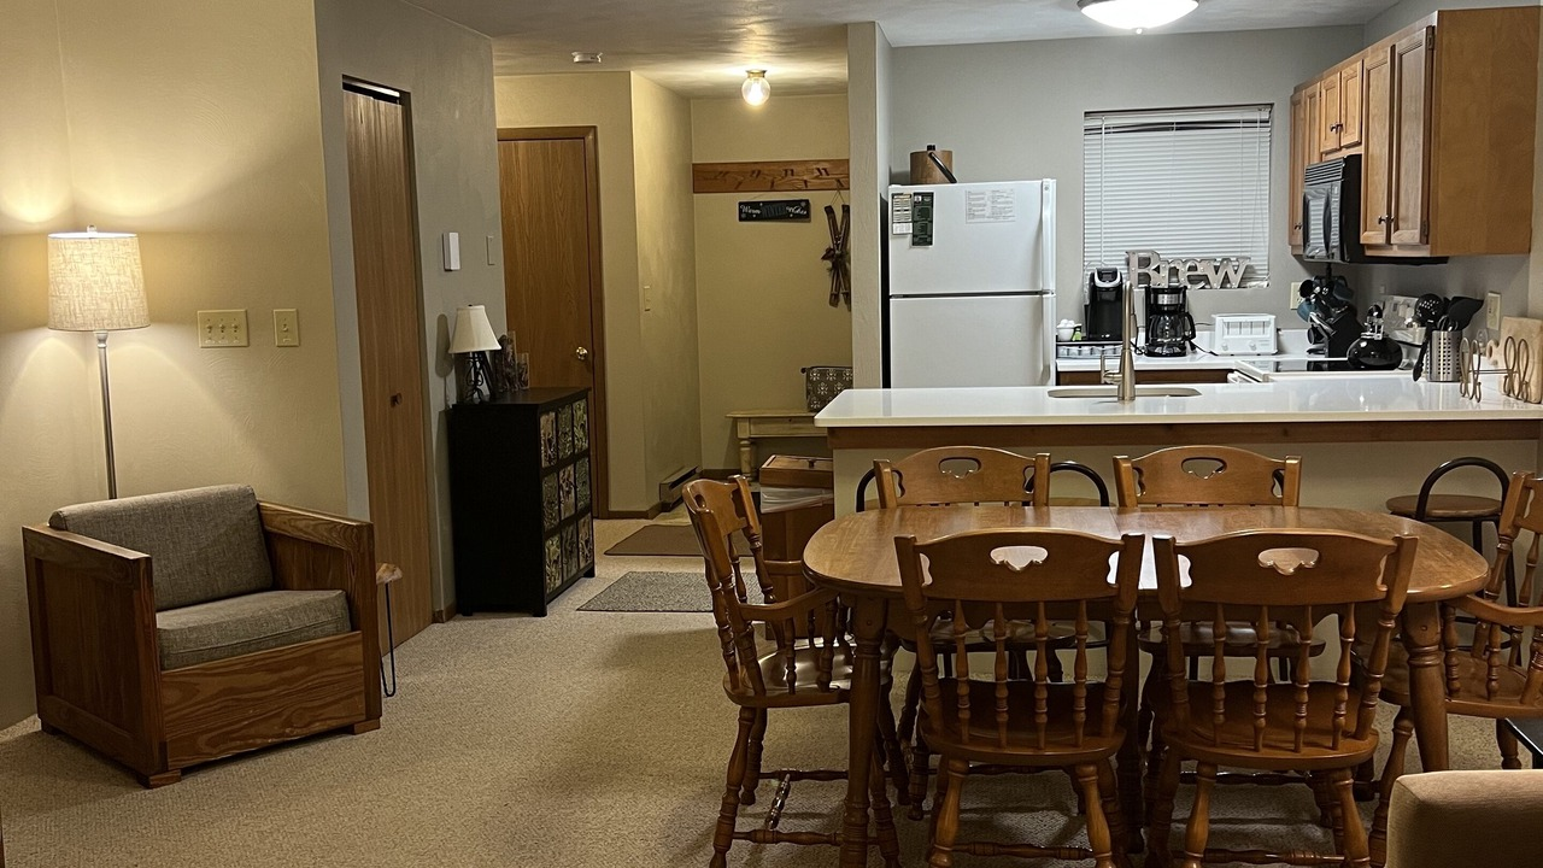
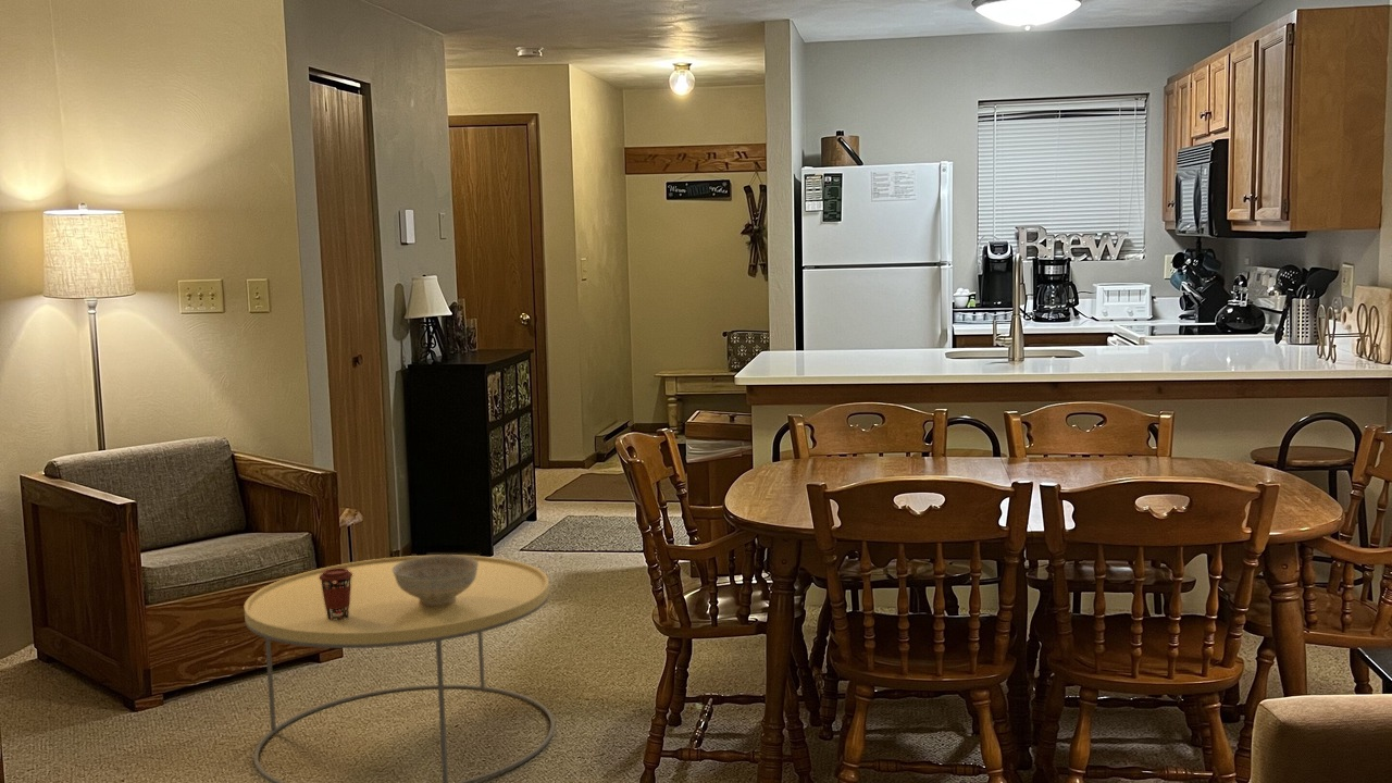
+ coffee table [244,554,556,783]
+ decorative bowl [393,555,478,607]
+ coffee cup [319,568,353,620]
